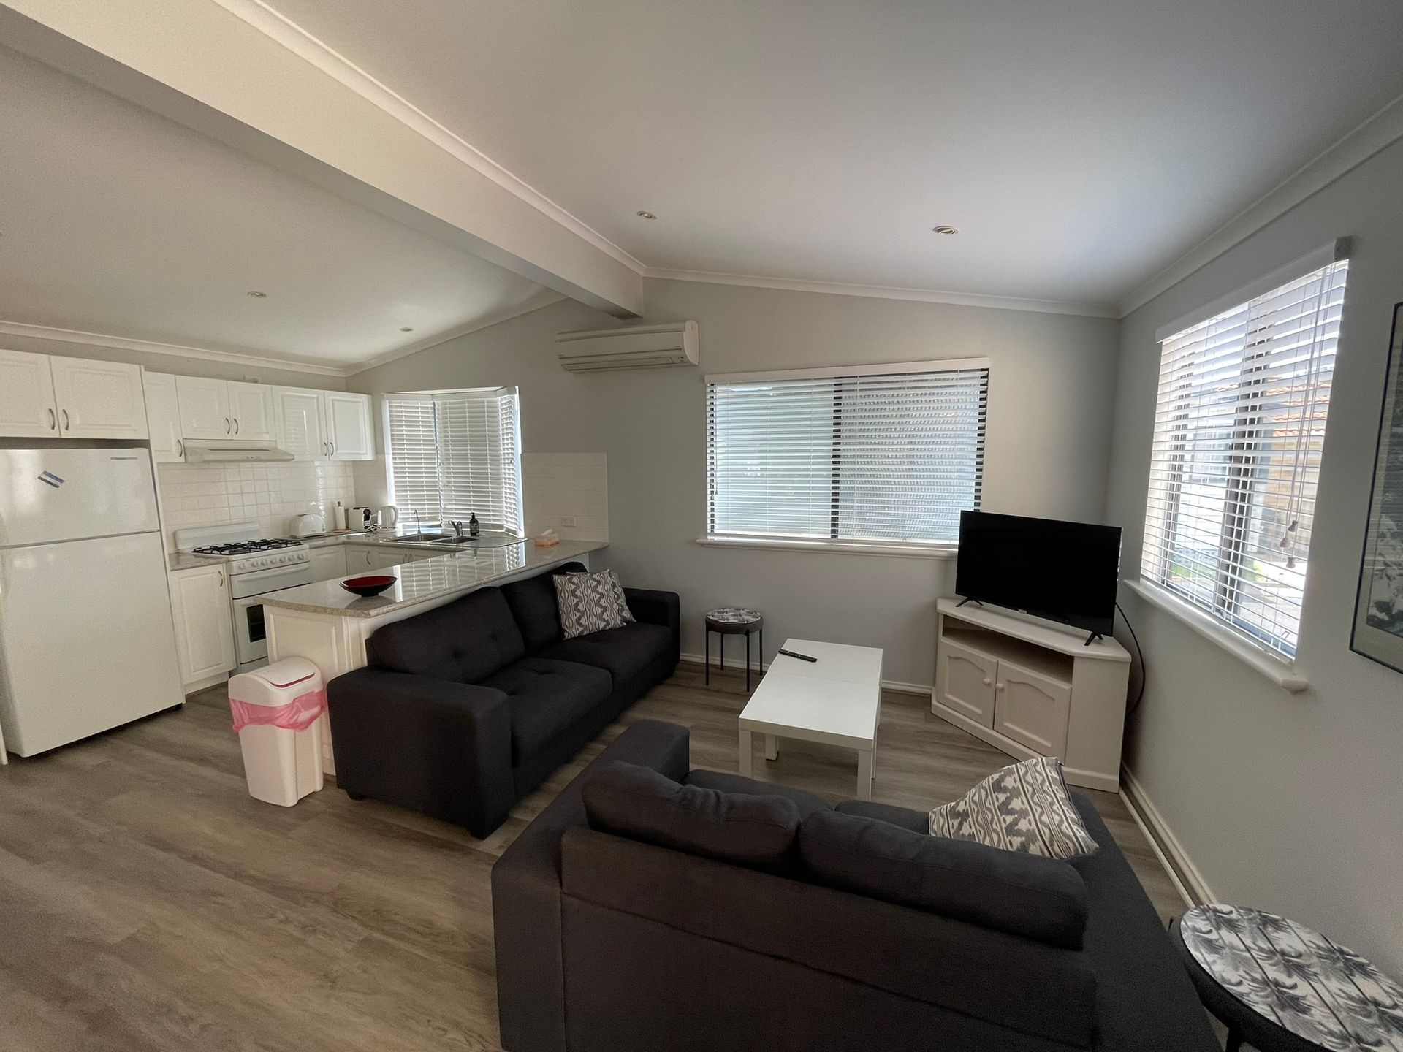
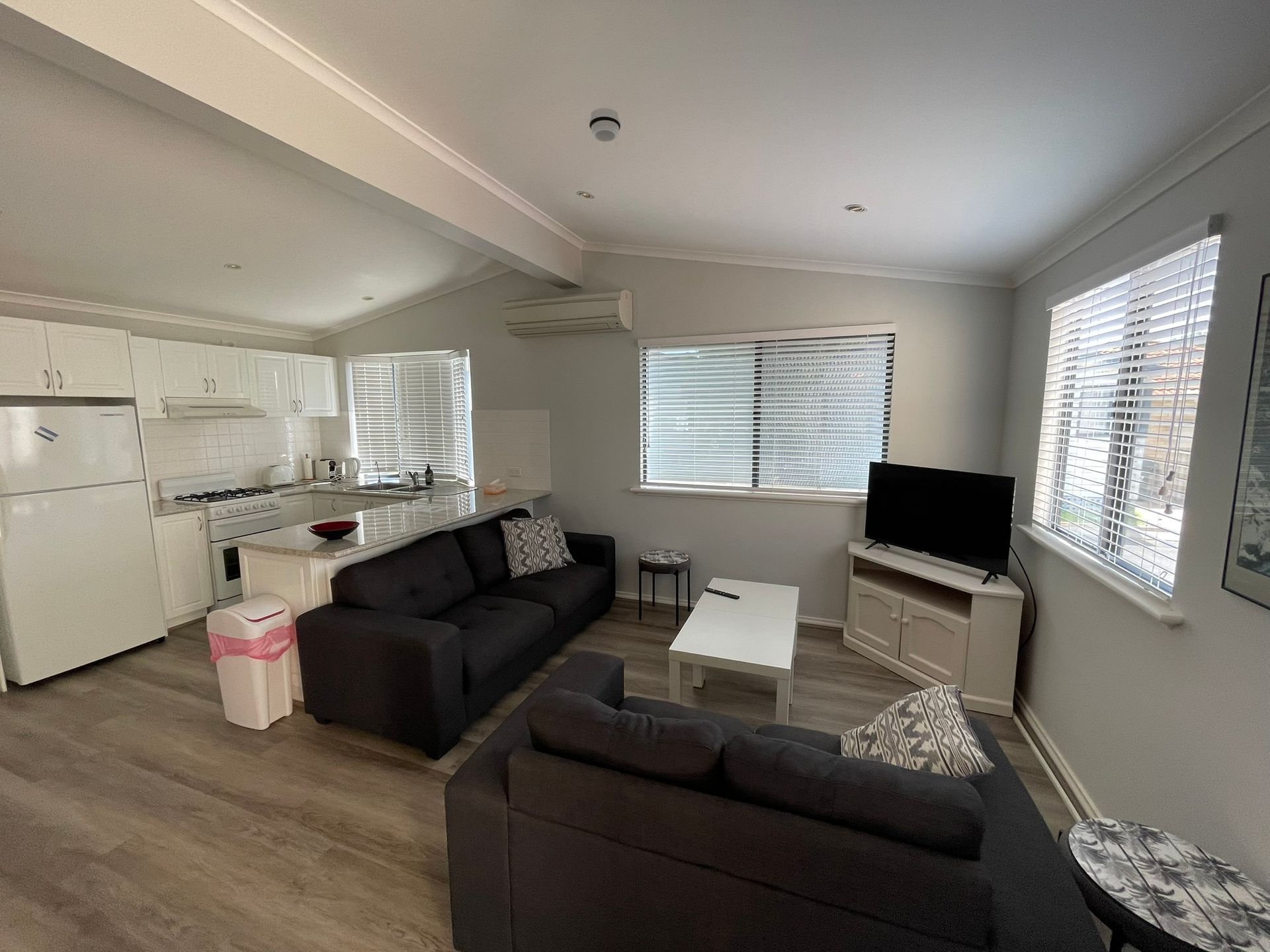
+ smoke detector [589,108,621,143]
